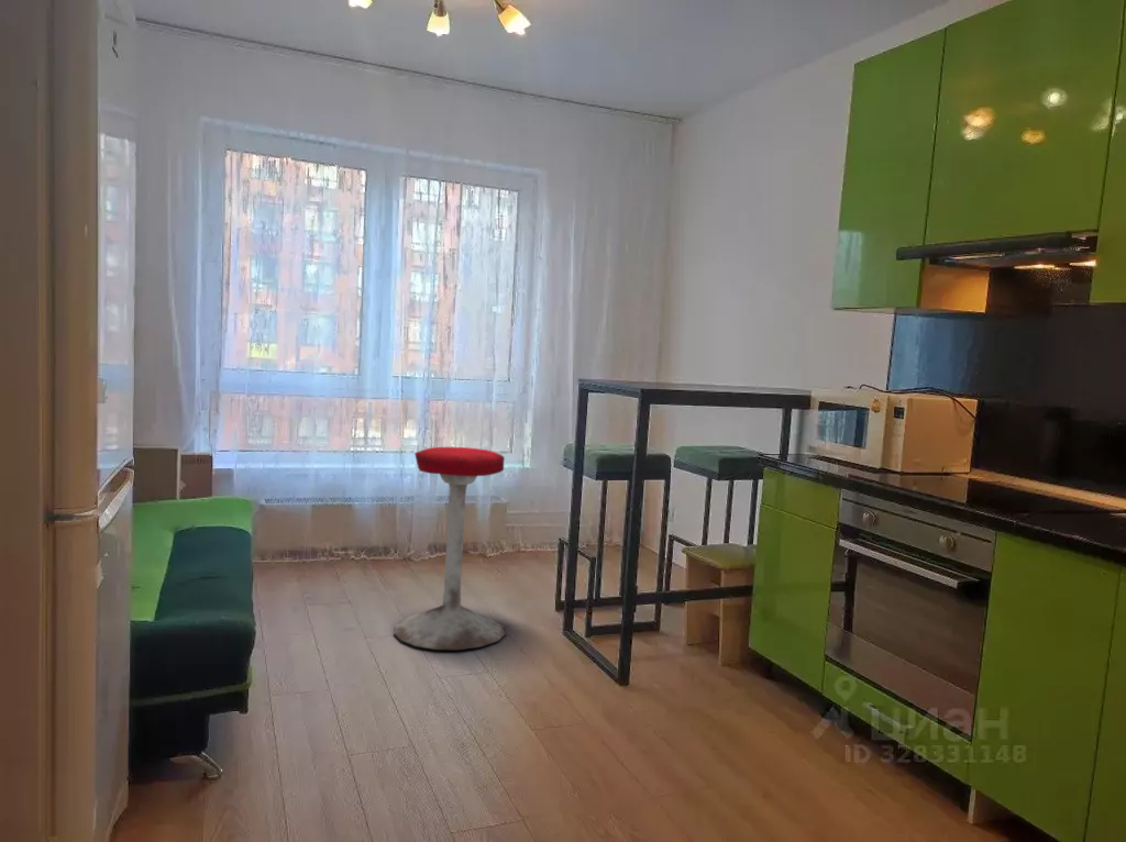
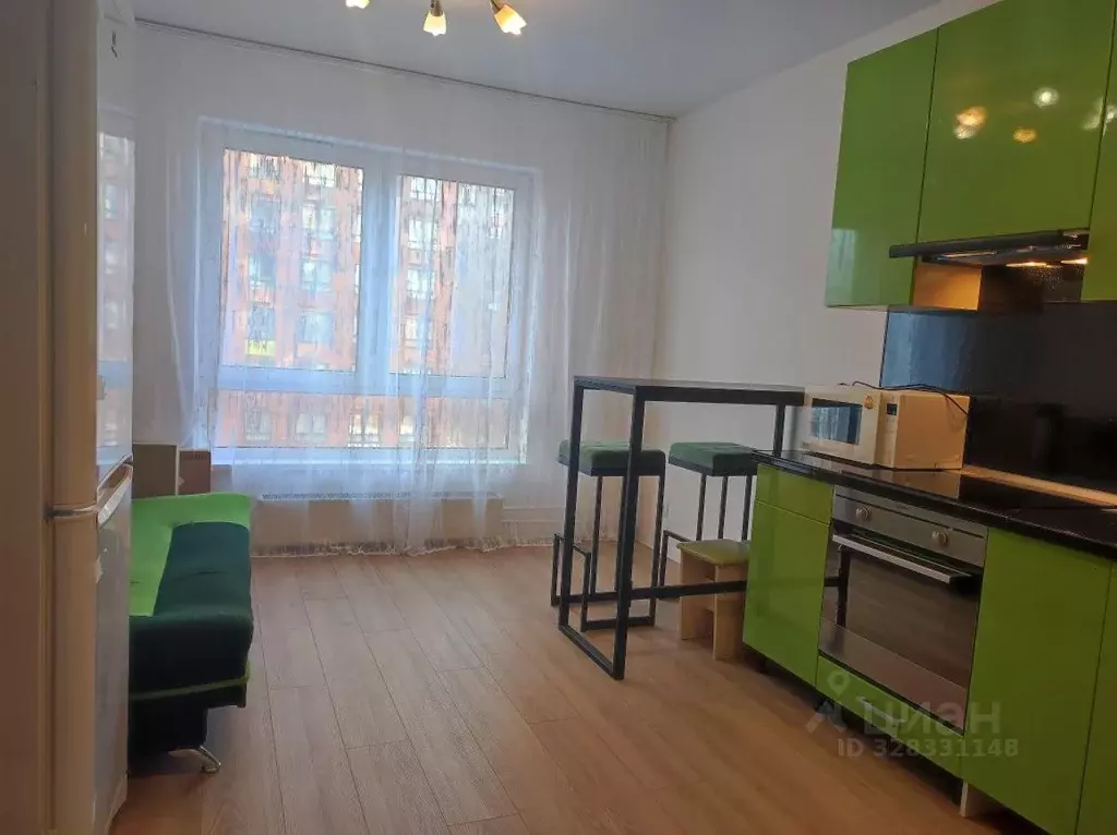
- stool [393,446,507,651]
